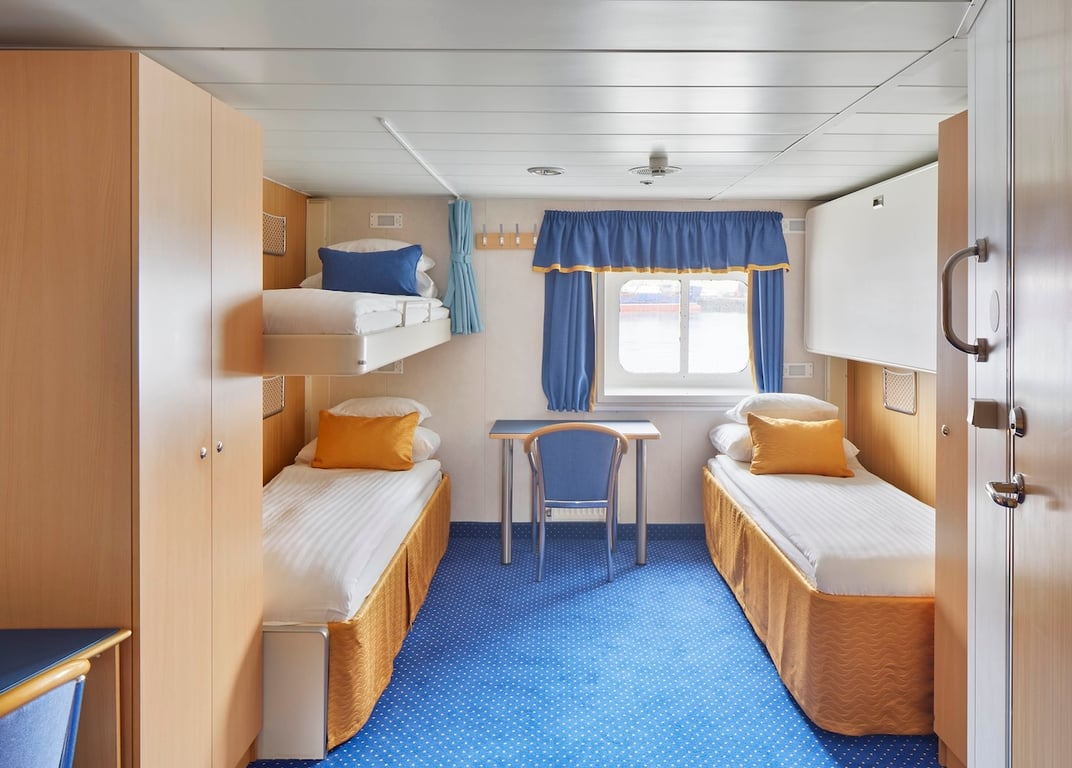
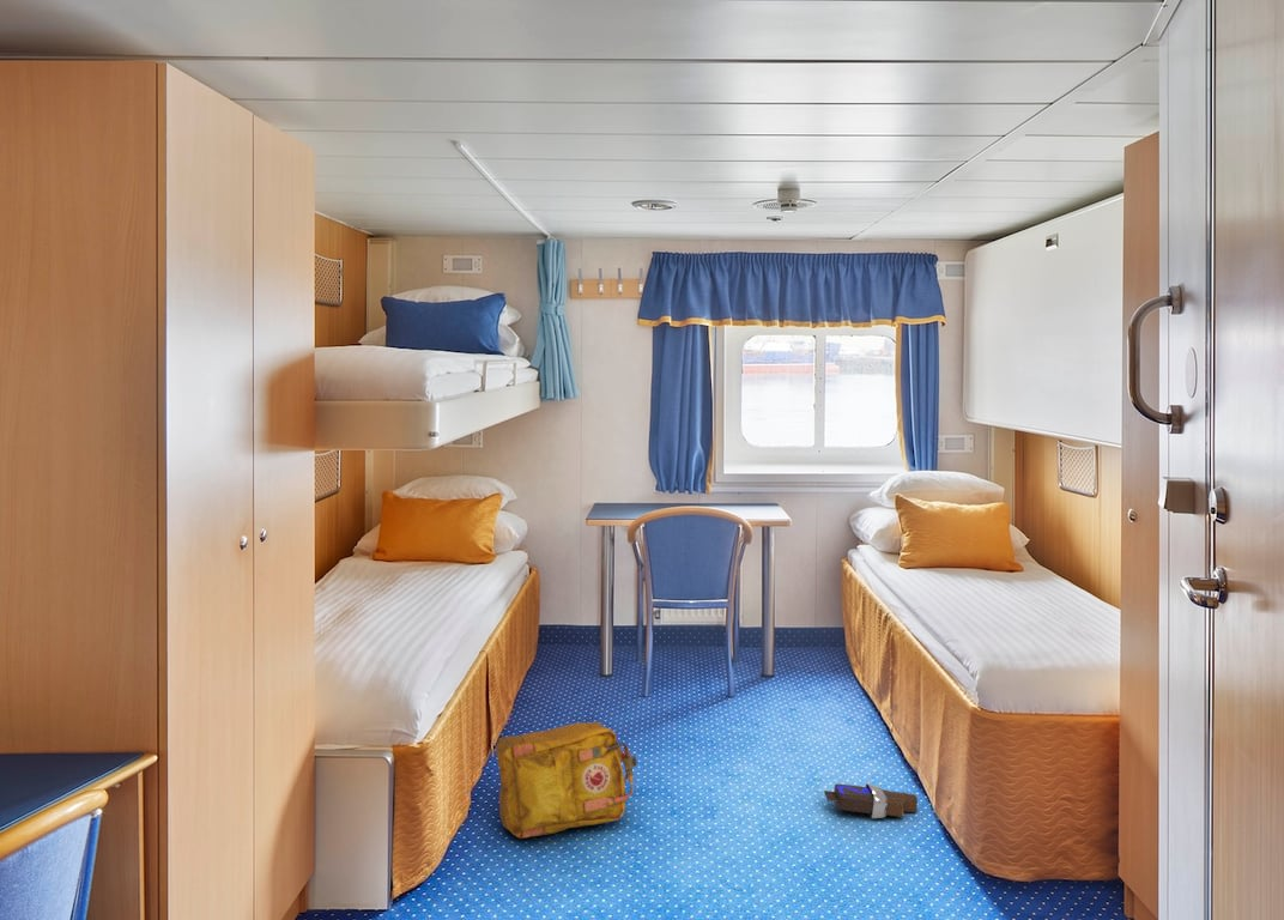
+ backpack [495,720,638,840]
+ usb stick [823,782,919,819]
